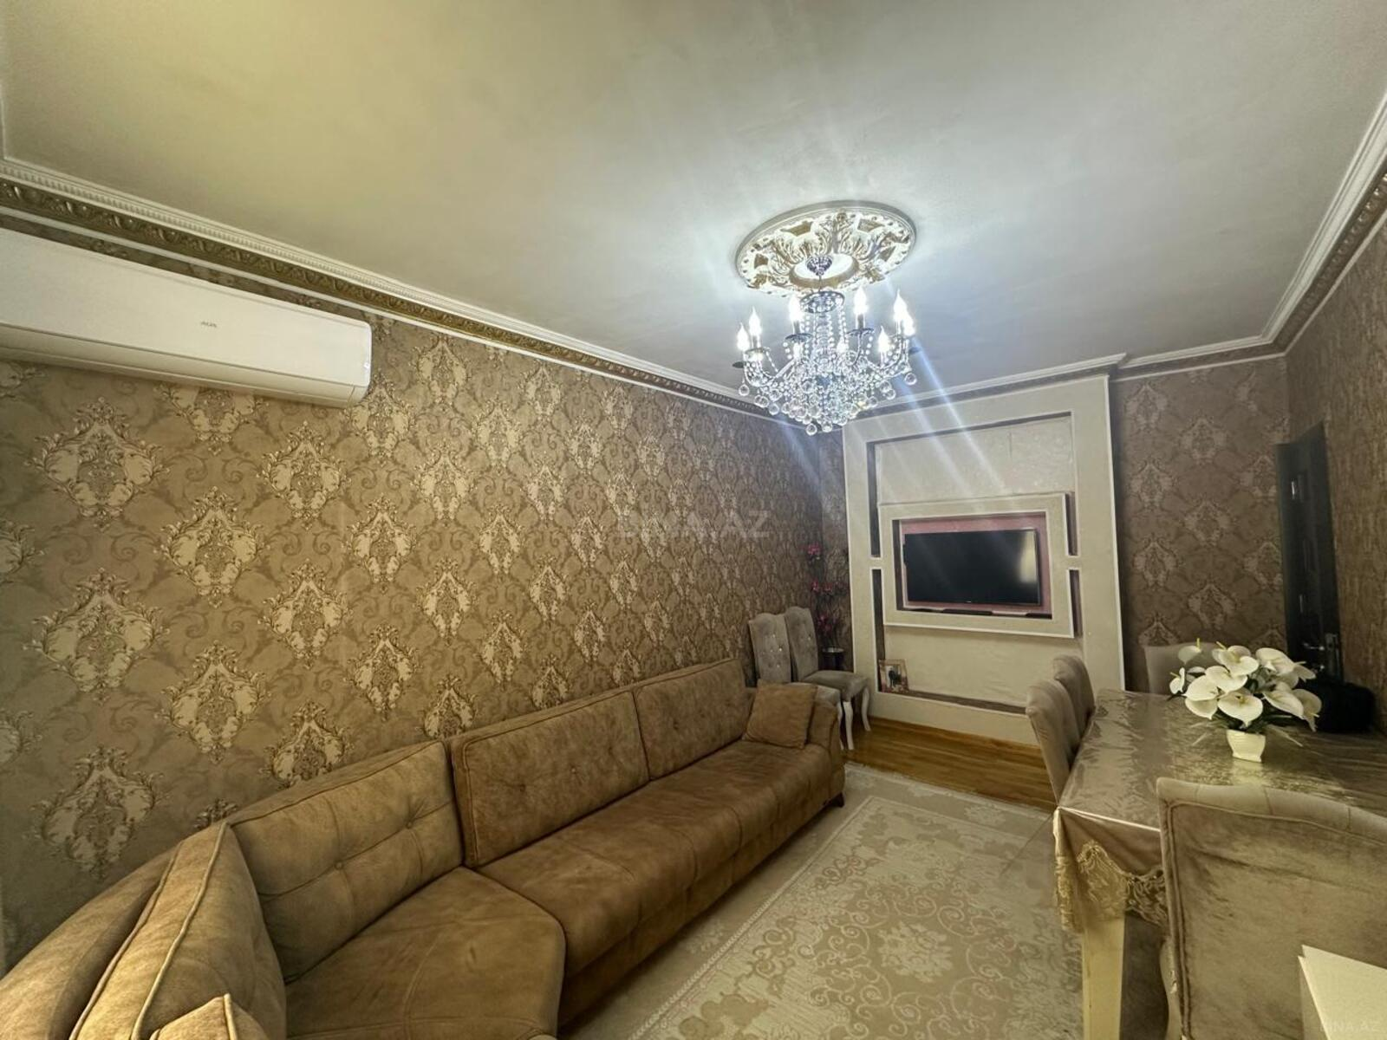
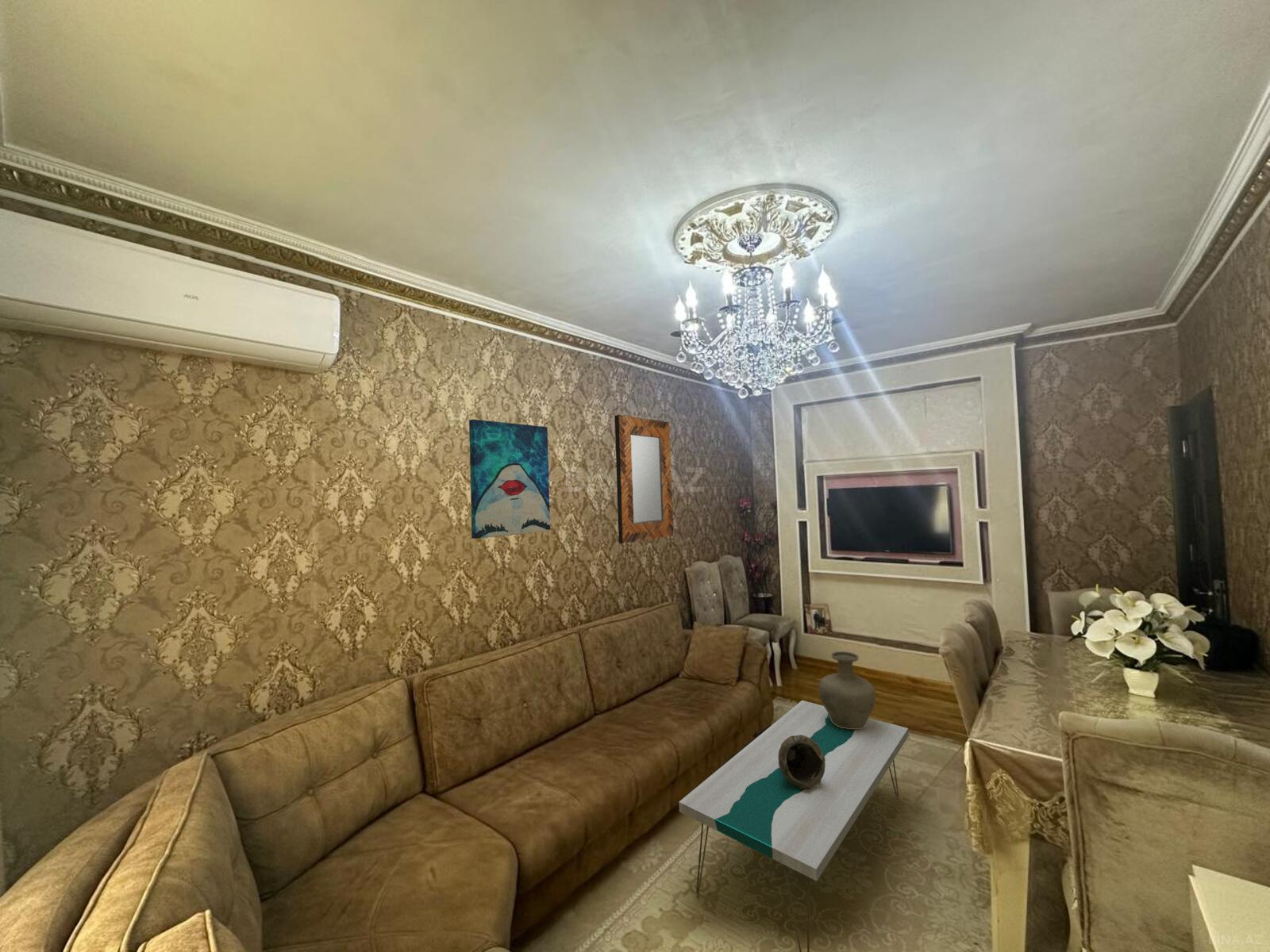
+ home mirror [614,414,674,544]
+ coffee table [678,700,910,952]
+ vase [818,651,876,729]
+ wall art [468,419,551,539]
+ decorative bowl [778,735,825,789]
